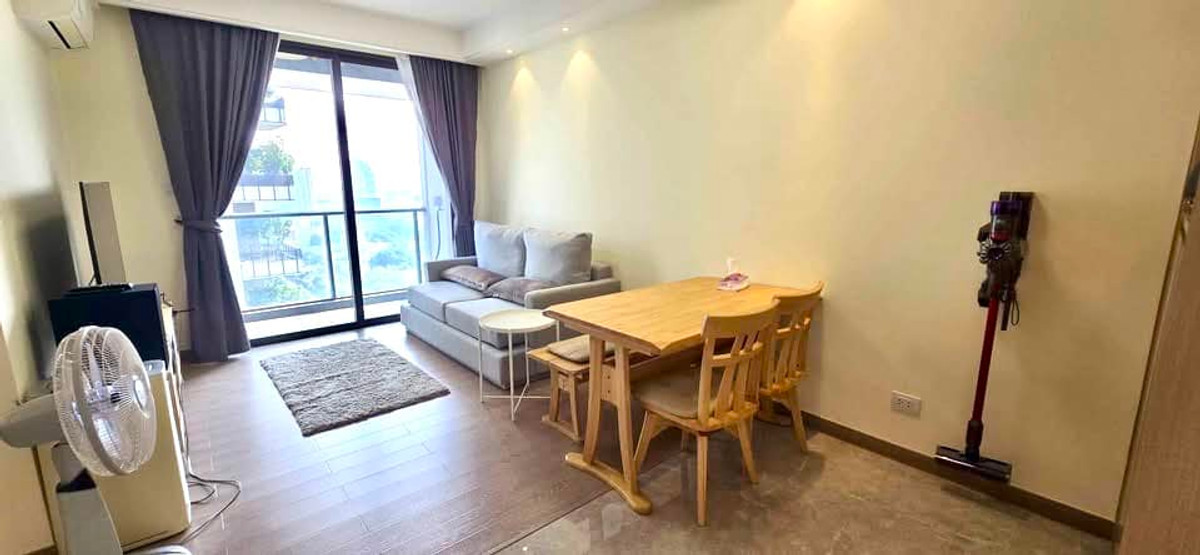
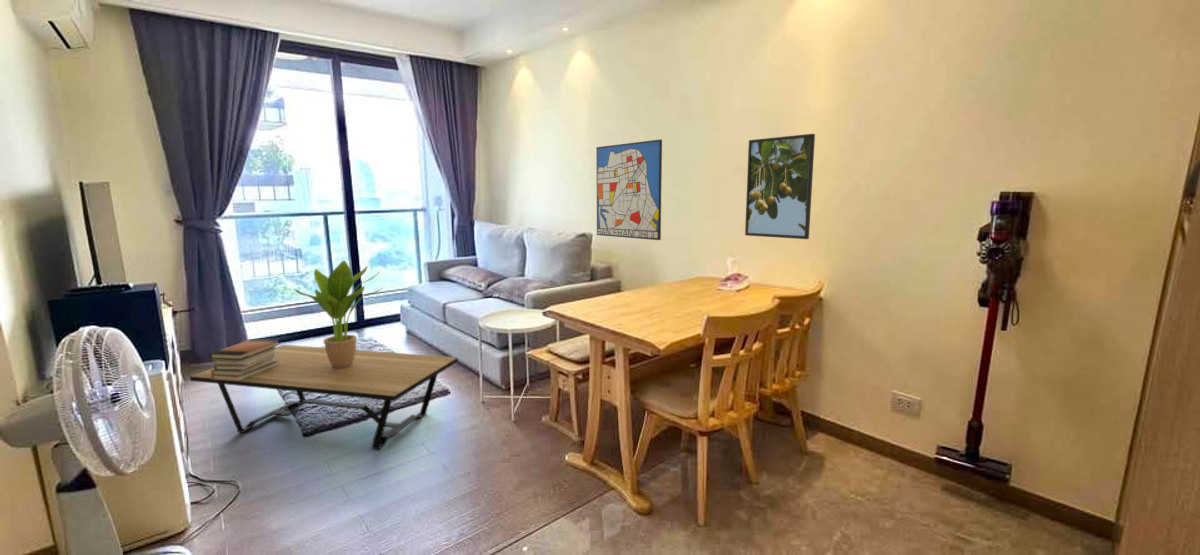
+ wall art [595,138,663,241]
+ potted plant [293,260,382,368]
+ coffee table [189,344,459,451]
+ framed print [744,133,816,240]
+ book stack [208,338,281,381]
